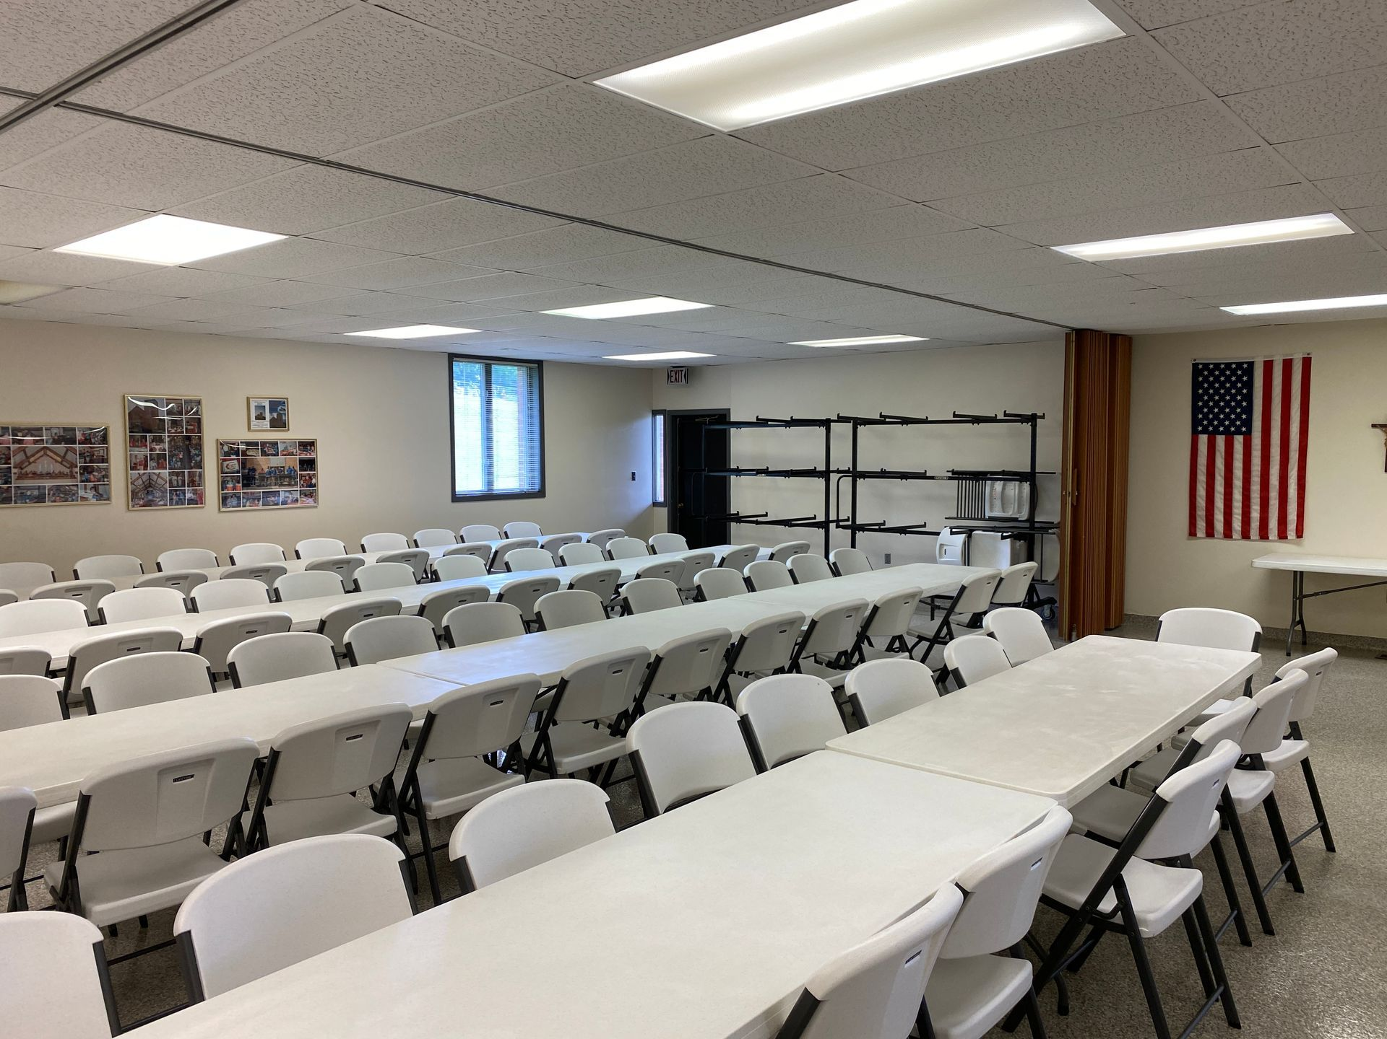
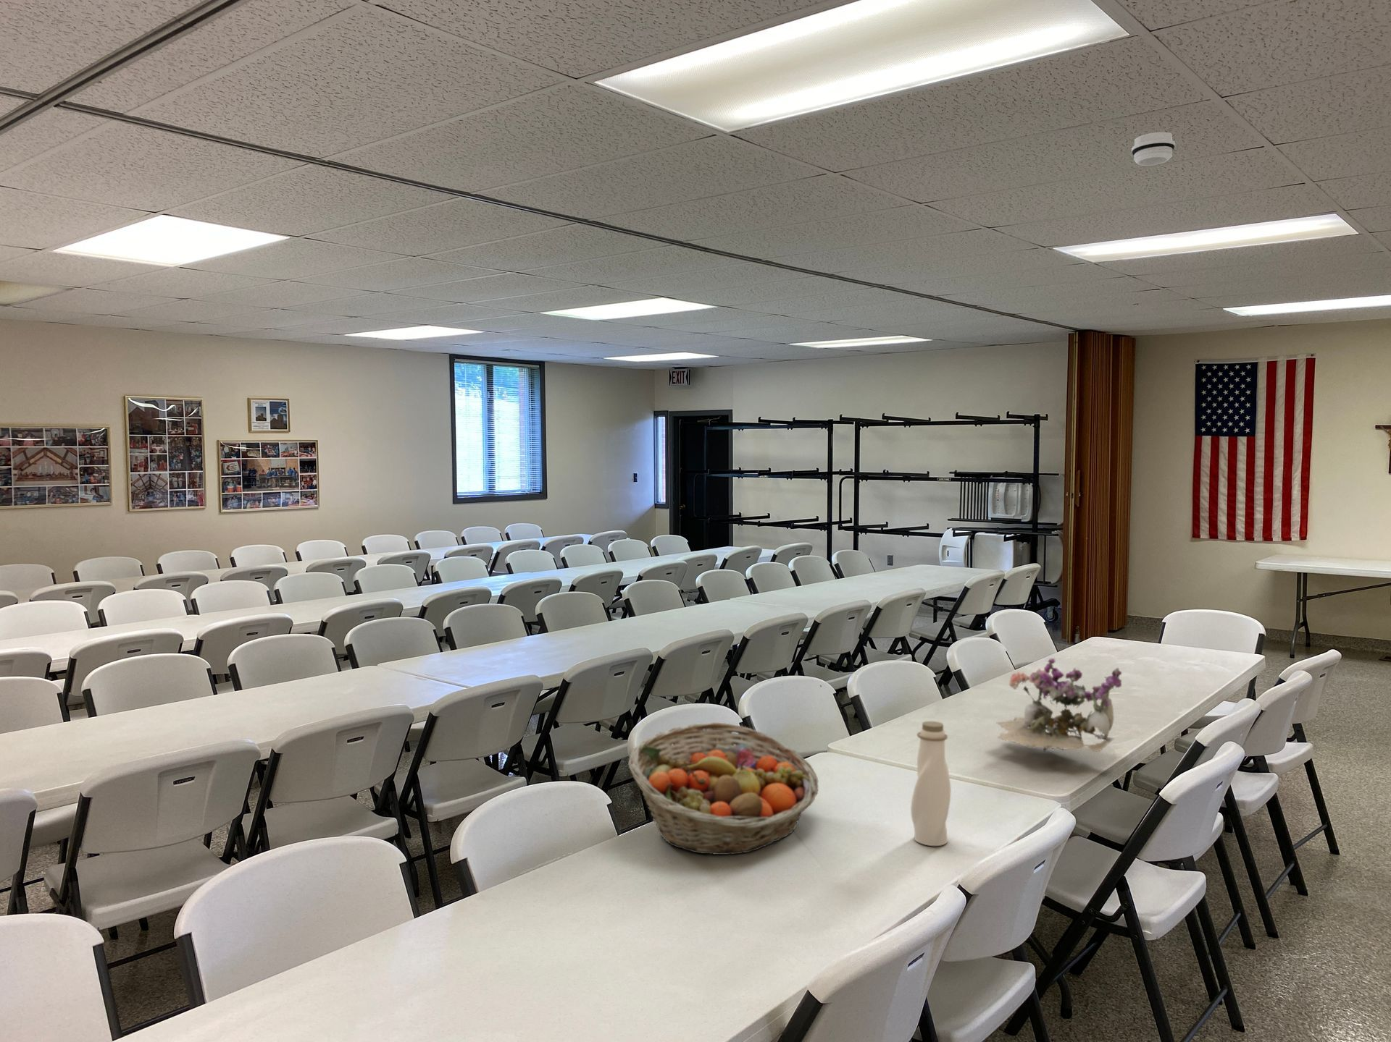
+ smoke detector [1131,131,1176,166]
+ water bottle [910,720,952,846]
+ fruit basket [628,721,819,855]
+ flower arrangement [997,658,1123,753]
